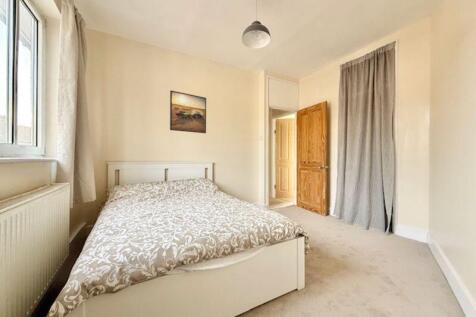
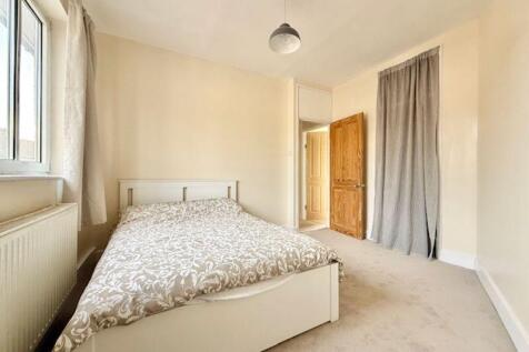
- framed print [169,90,207,134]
